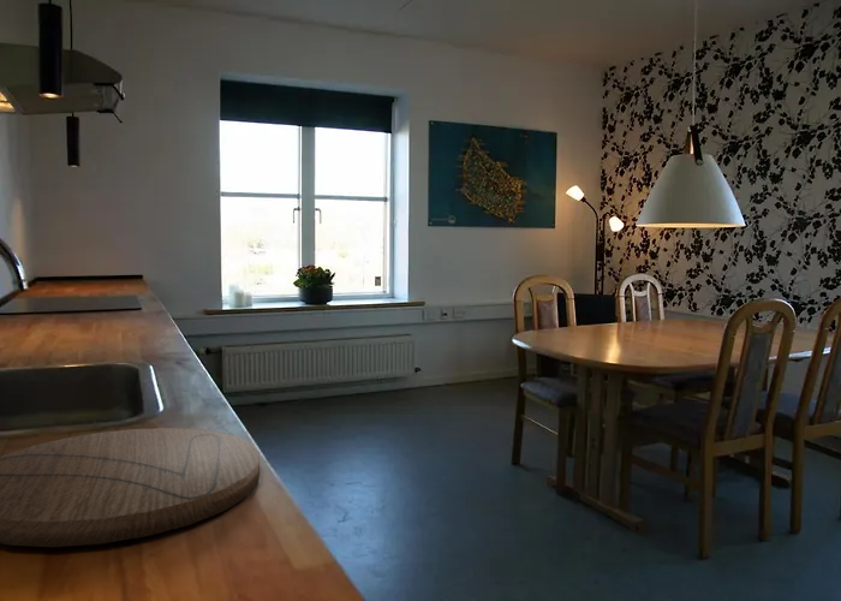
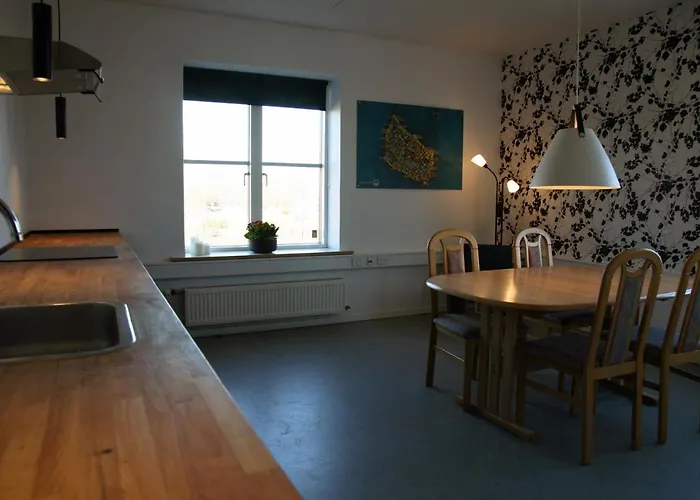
- cutting board [0,427,261,548]
